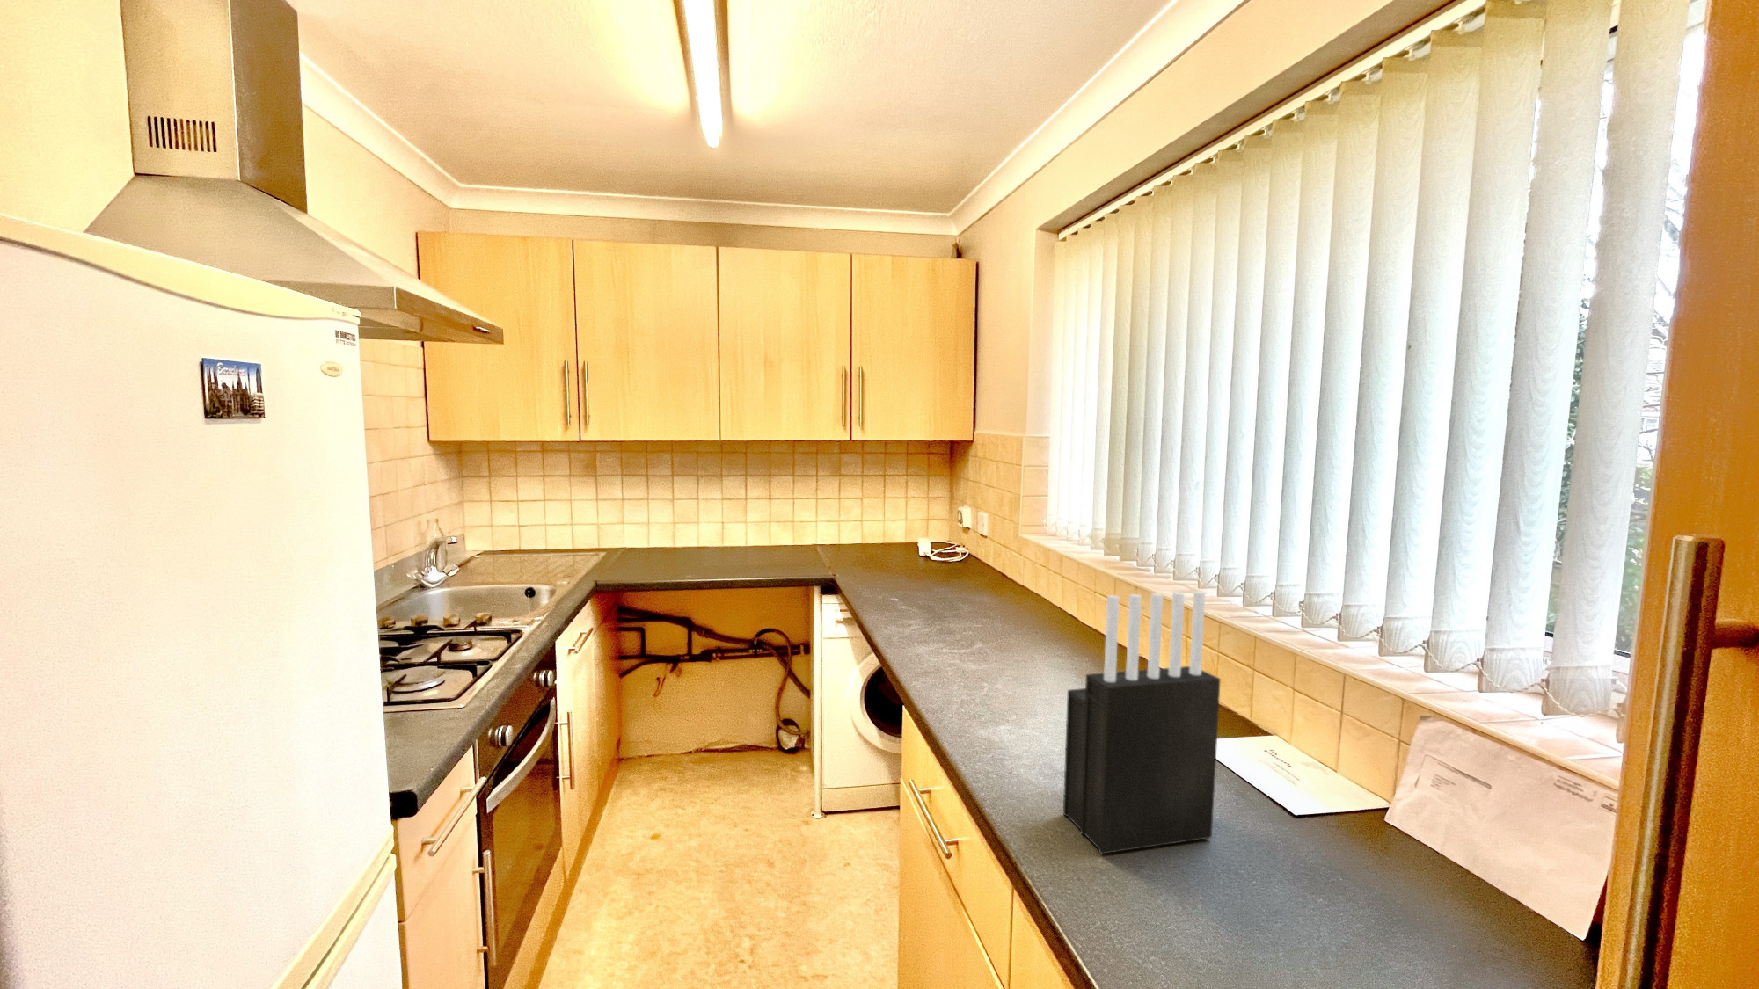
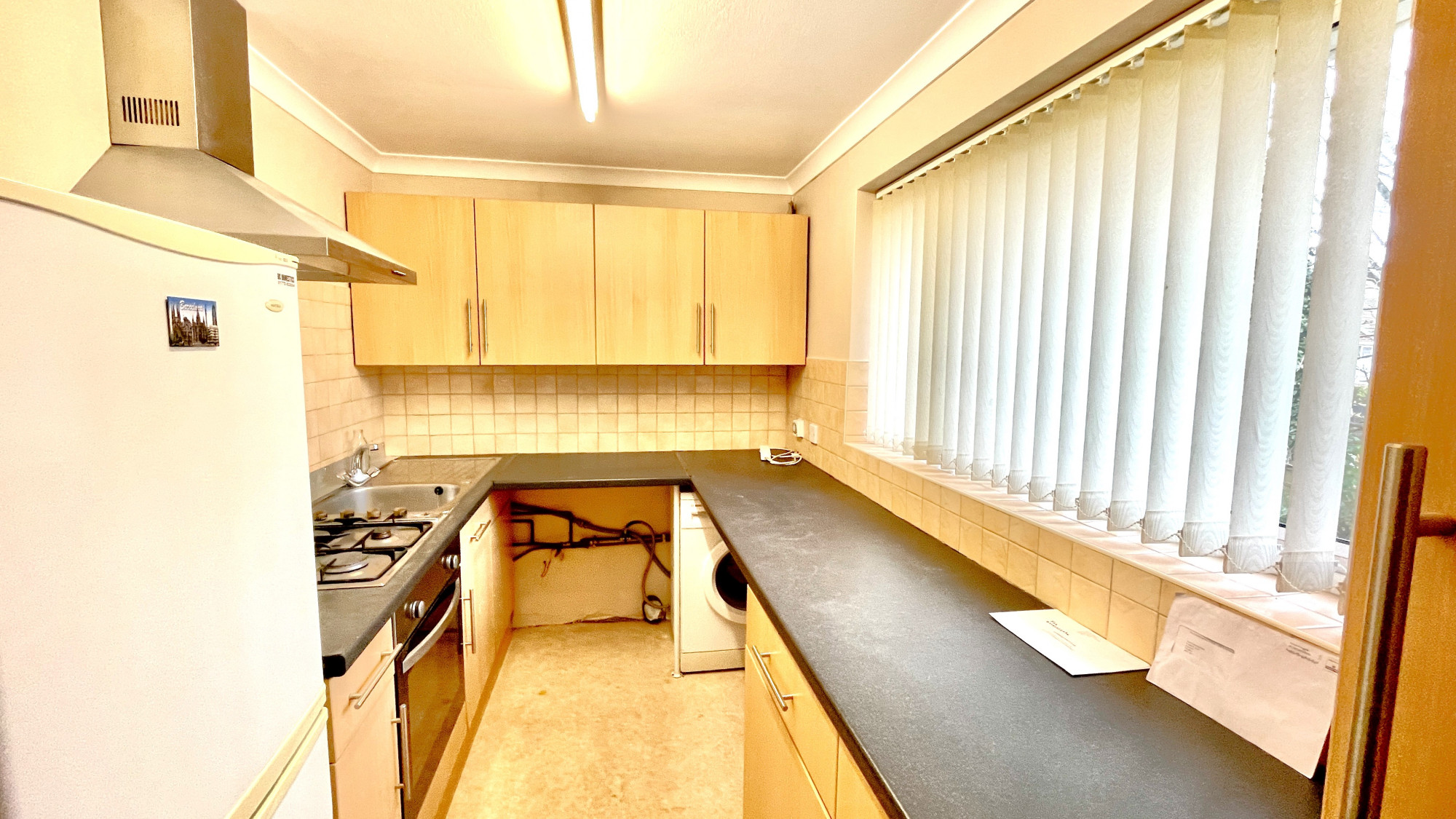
- knife block [1062,591,1221,855]
